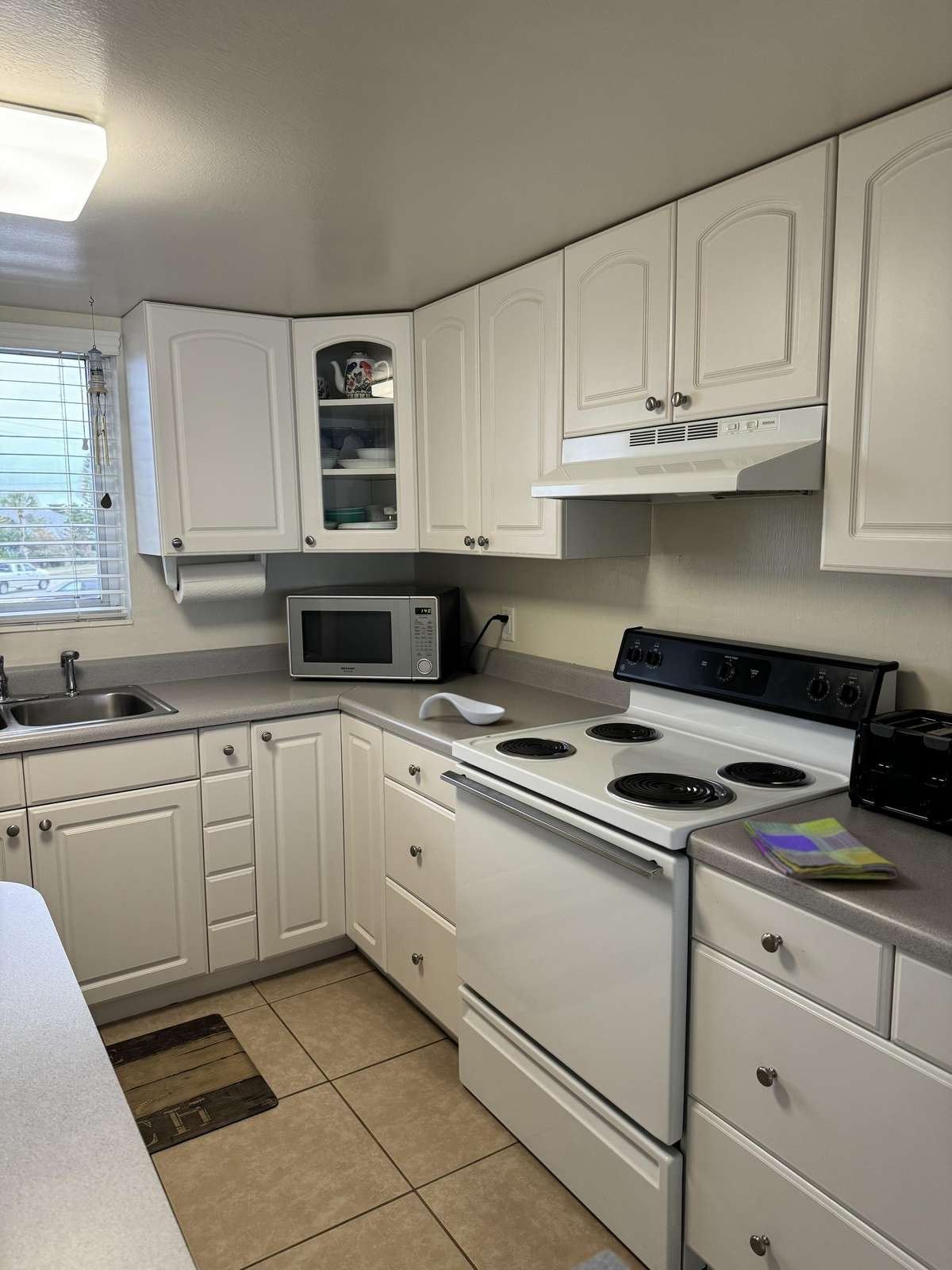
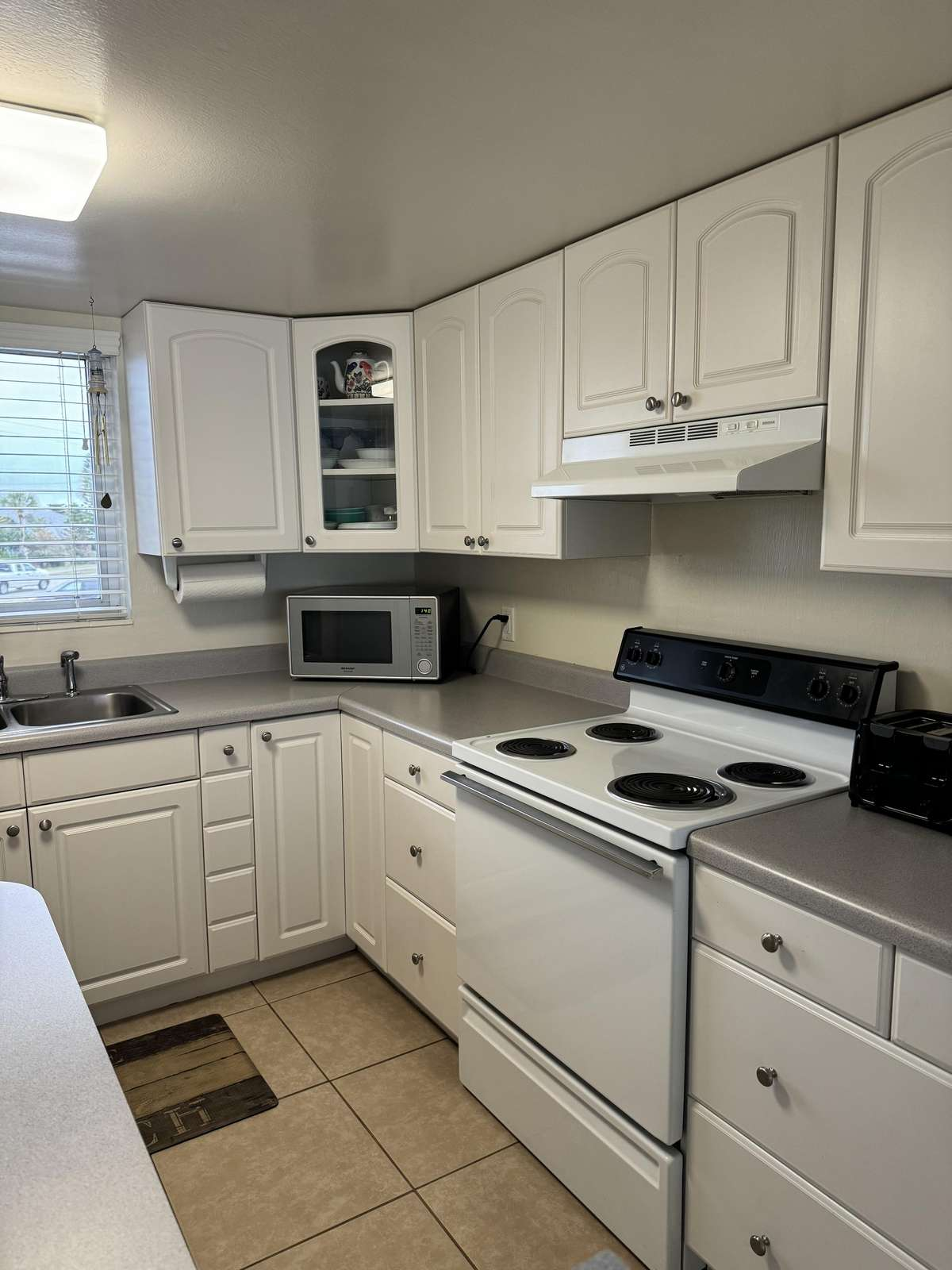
- spoon rest [419,692,506,725]
- dish towel [743,817,900,880]
